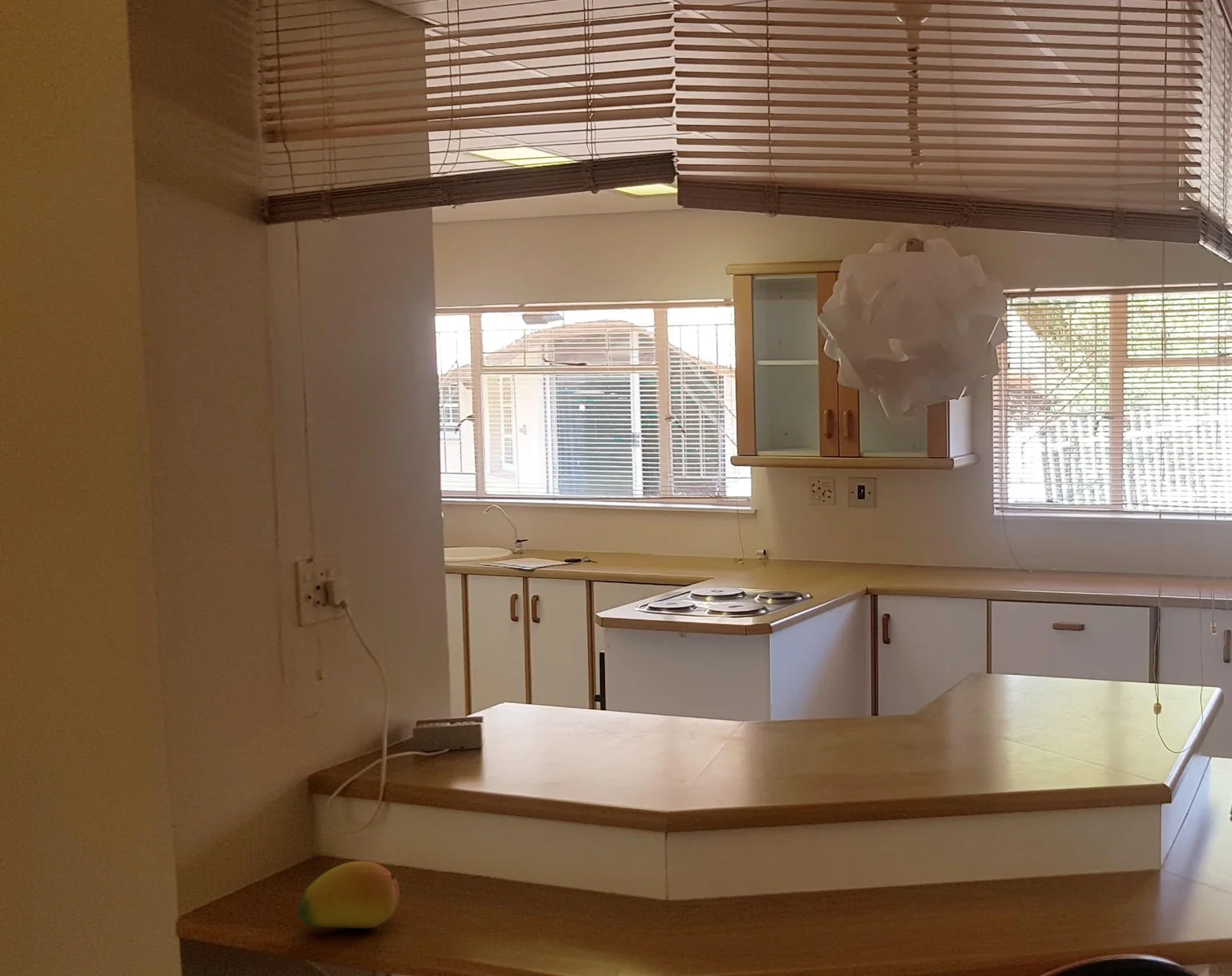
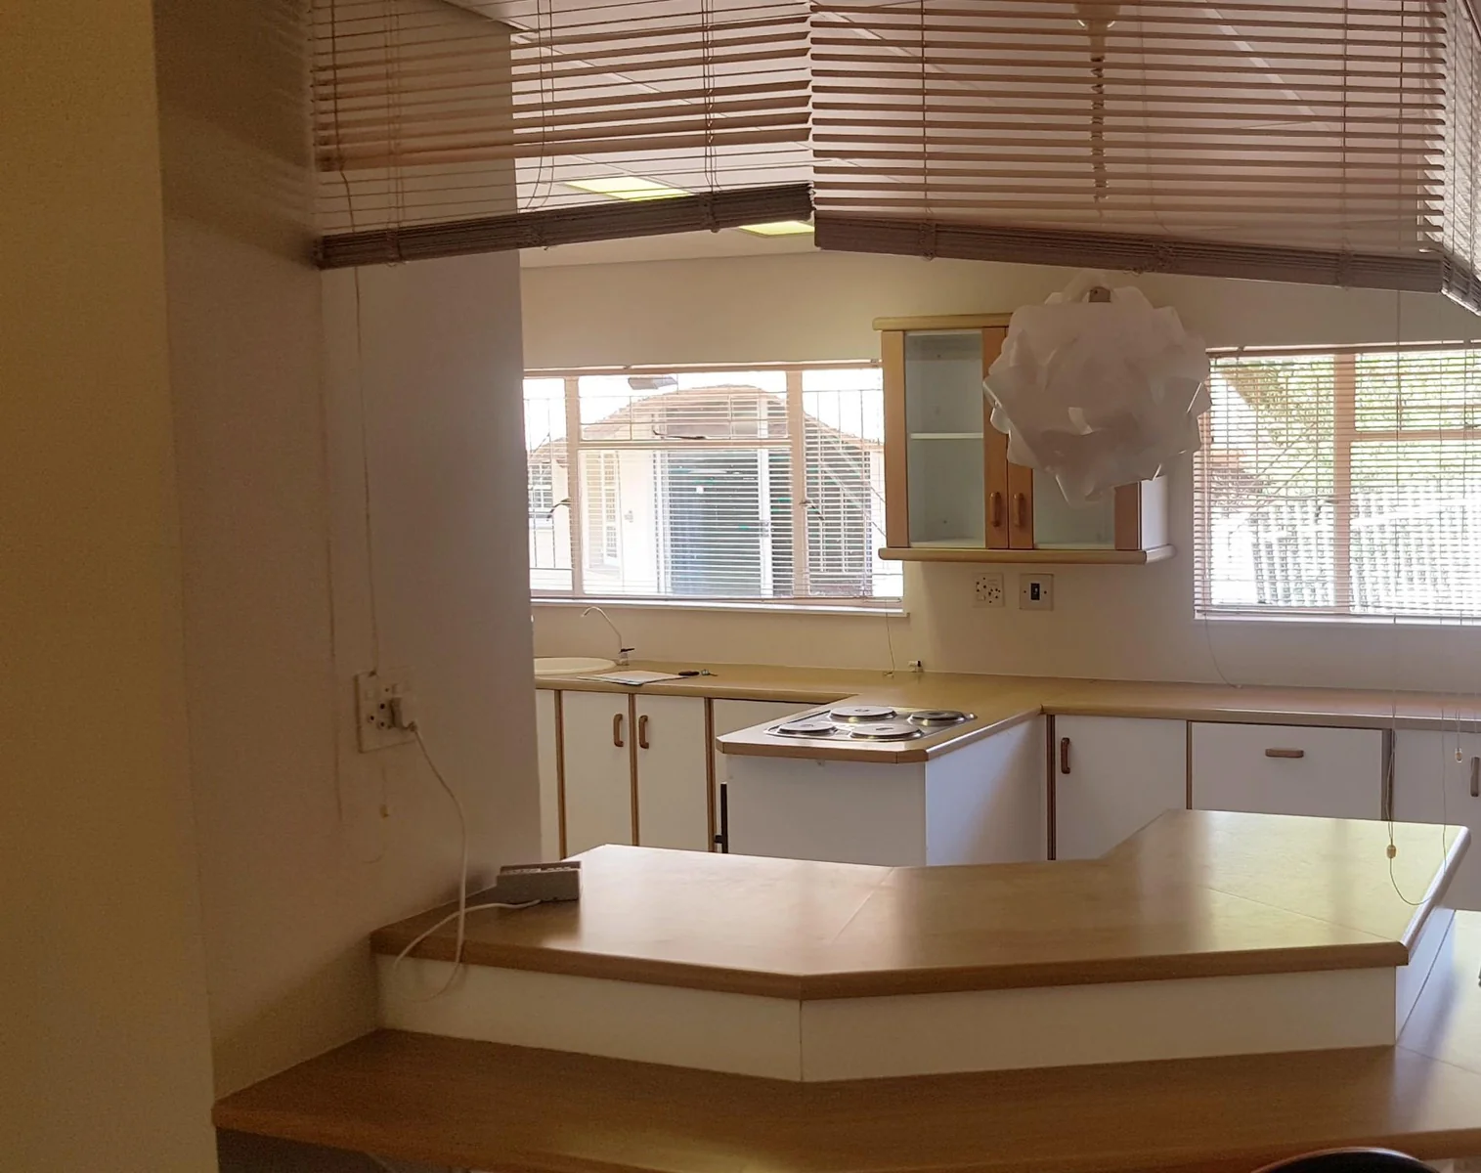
- fruit [298,861,400,929]
